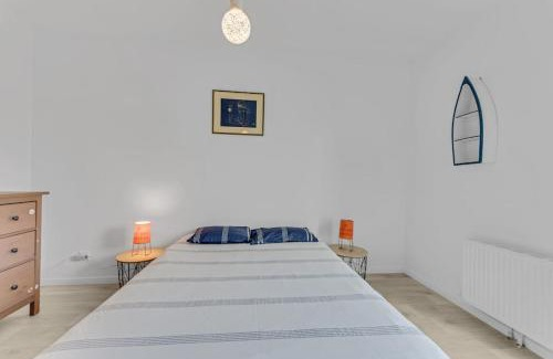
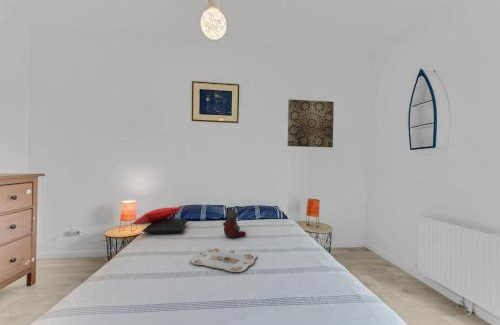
+ wall art [287,98,335,148]
+ stuffed bear [222,206,247,239]
+ cushion [131,206,189,235]
+ serving tray [189,246,258,273]
